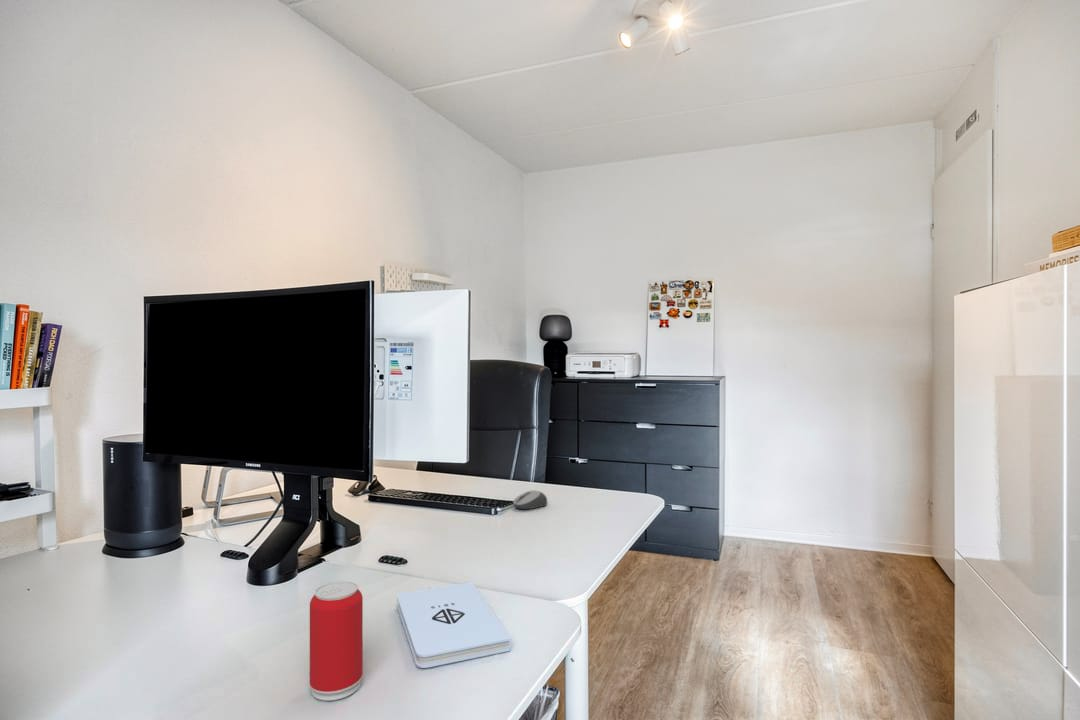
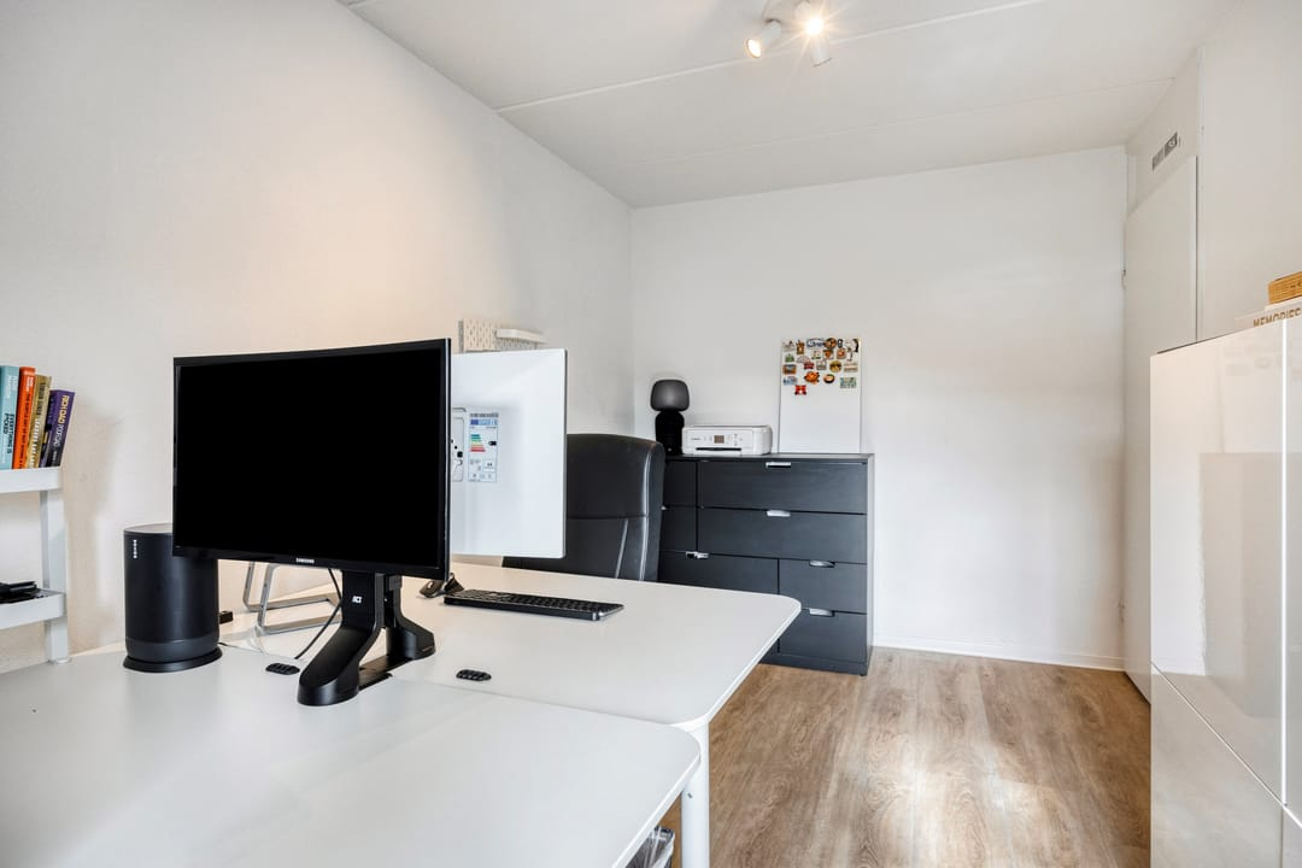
- beverage can [309,580,364,702]
- notepad [396,582,512,669]
- computer mouse [512,489,548,510]
